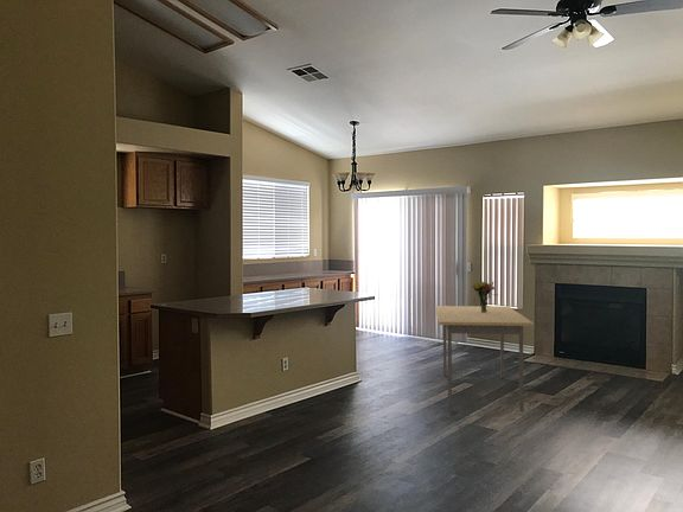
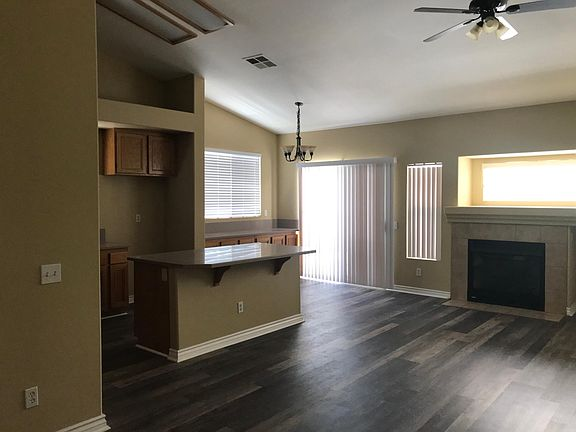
- dining table [434,305,535,412]
- bouquet [471,280,498,313]
